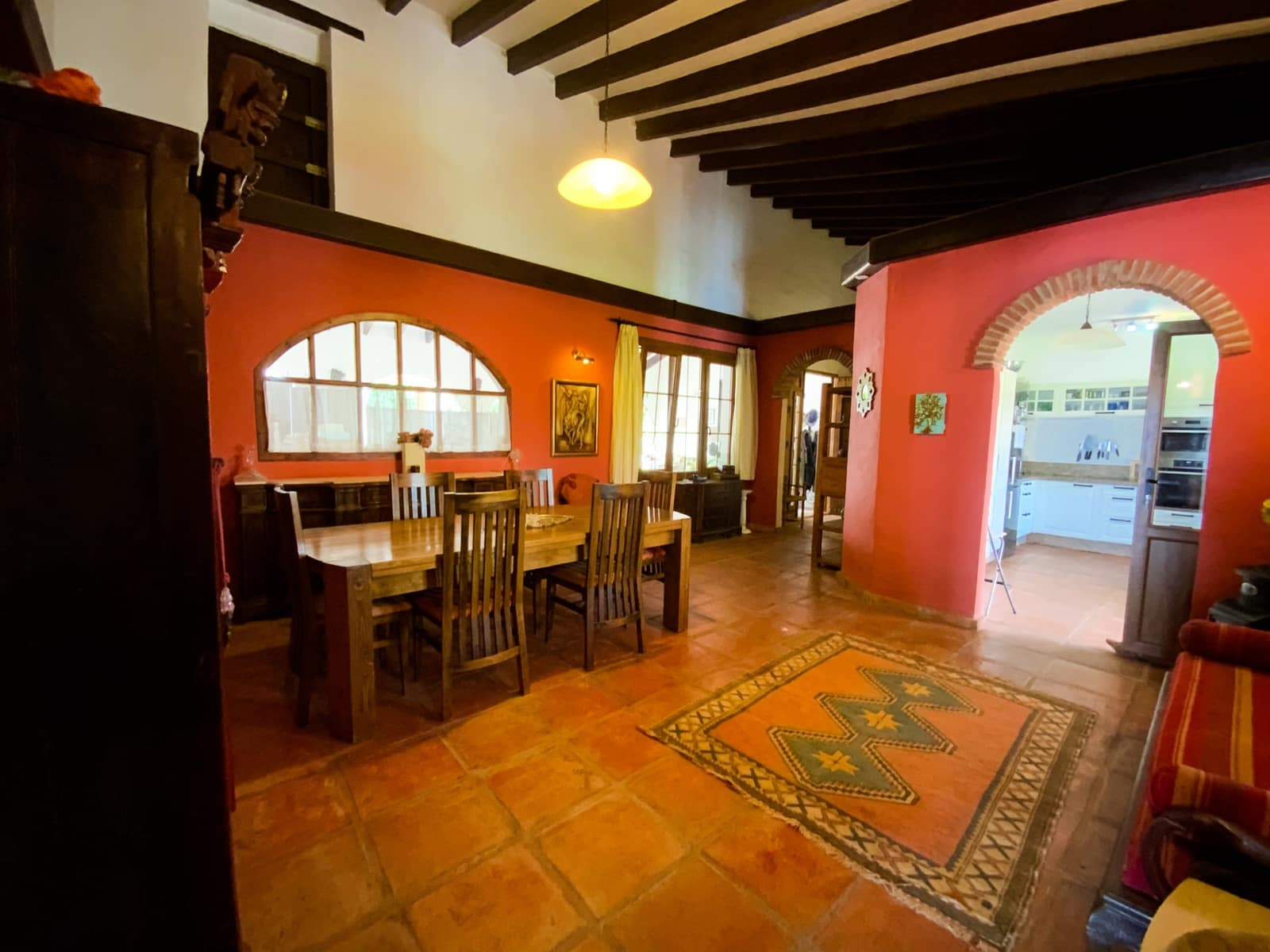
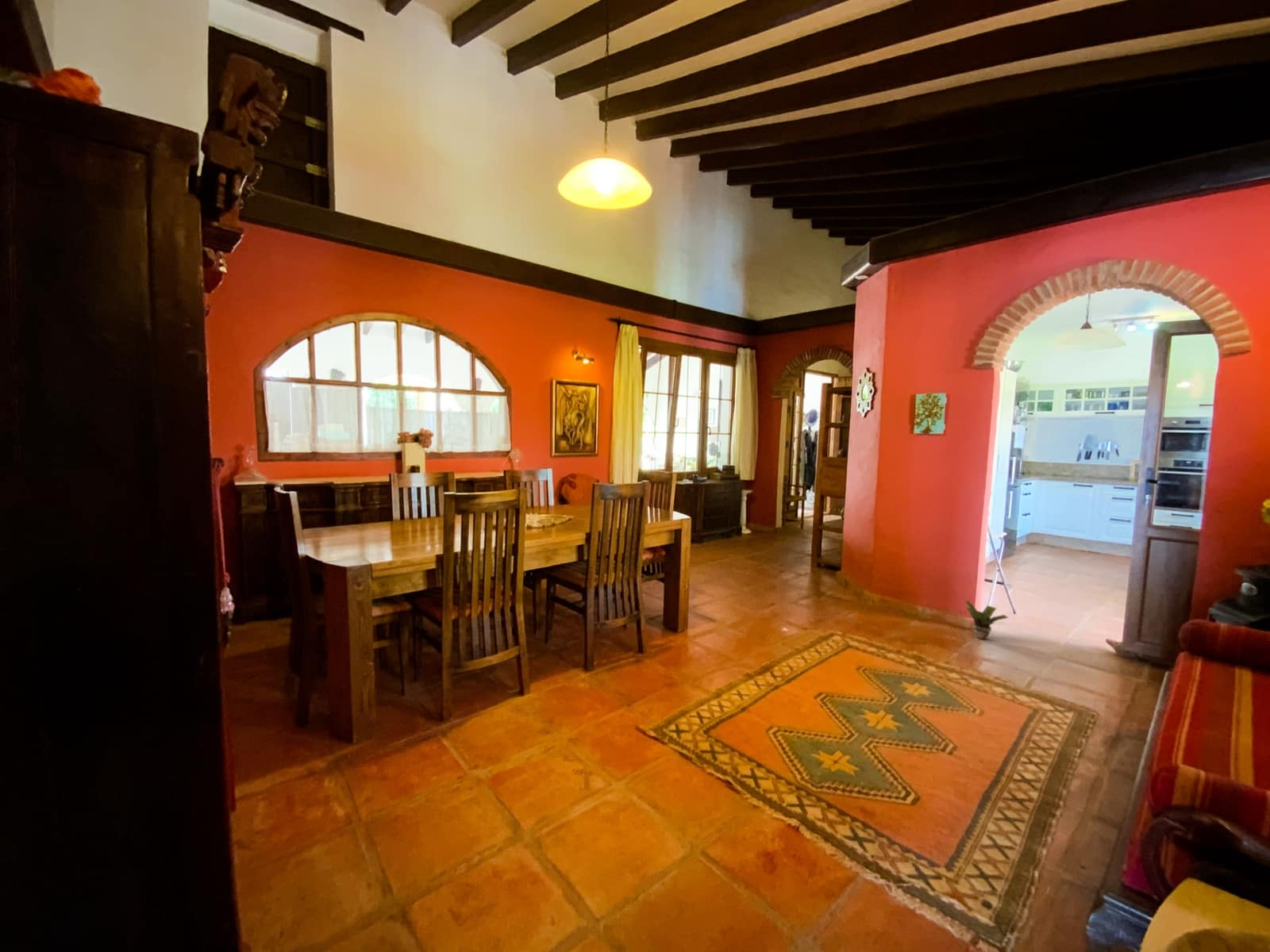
+ potted plant [964,600,1010,640]
